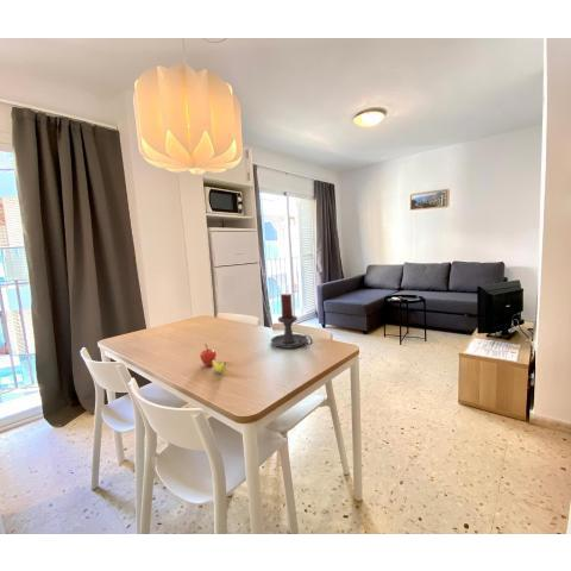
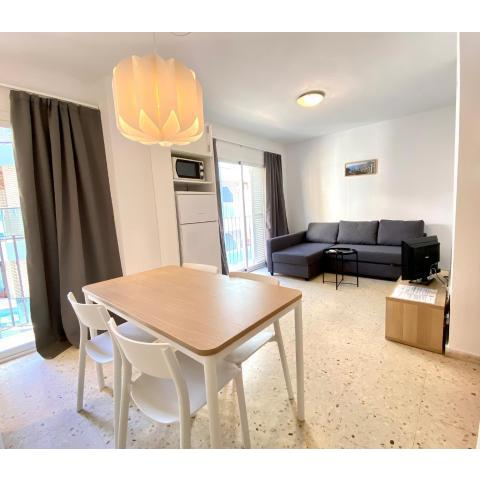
- candle holder [270,293,314,350]
- fruit [199,343,227,374]
